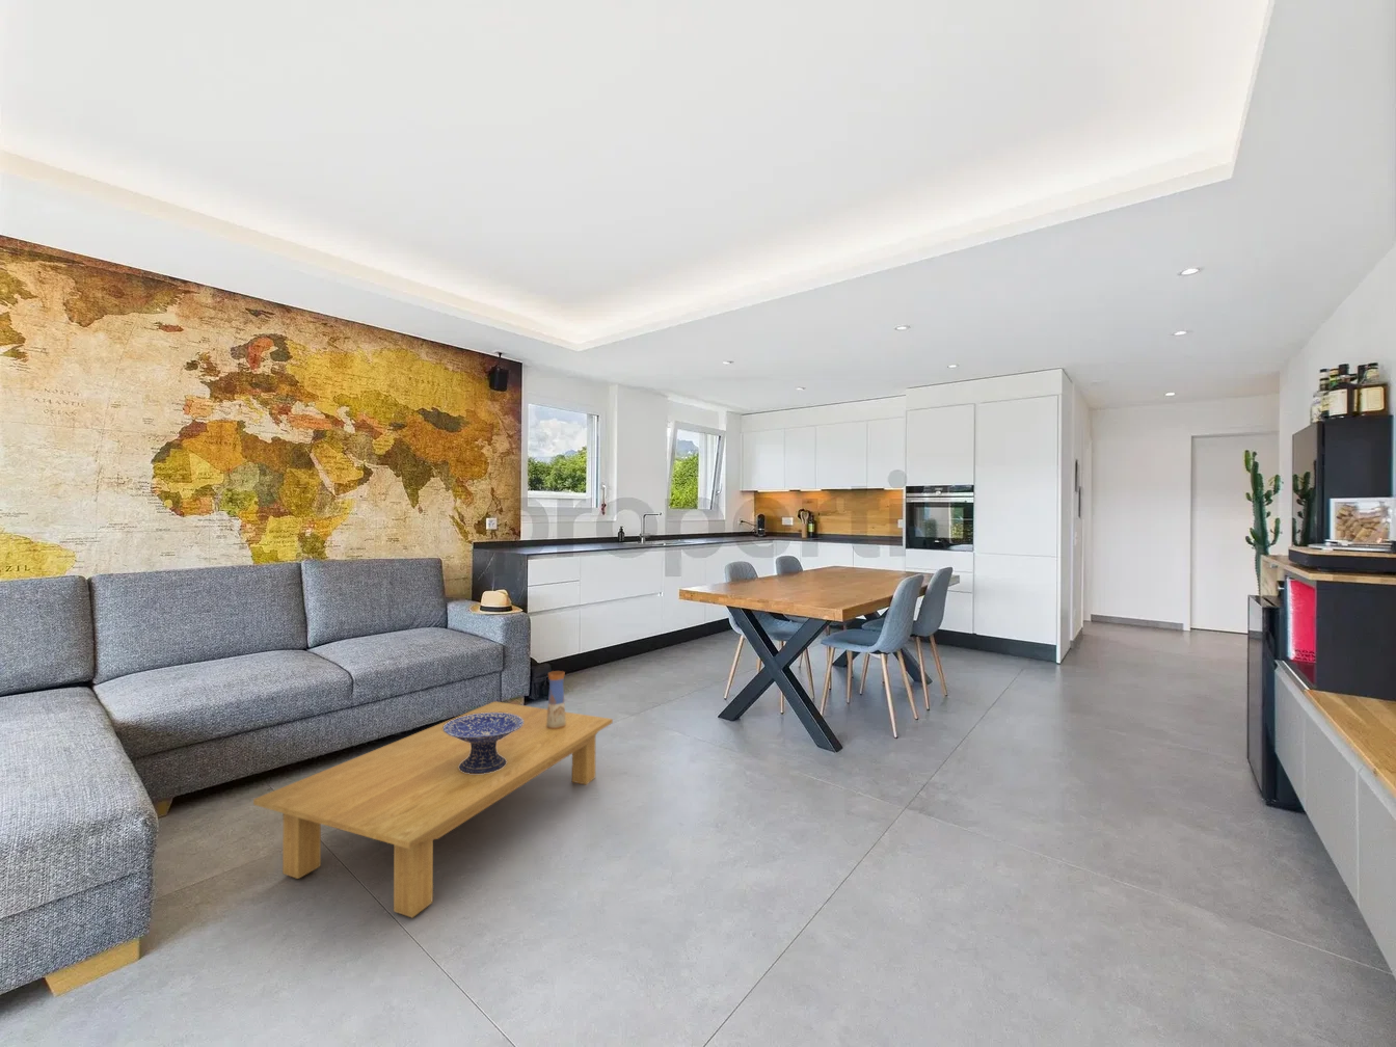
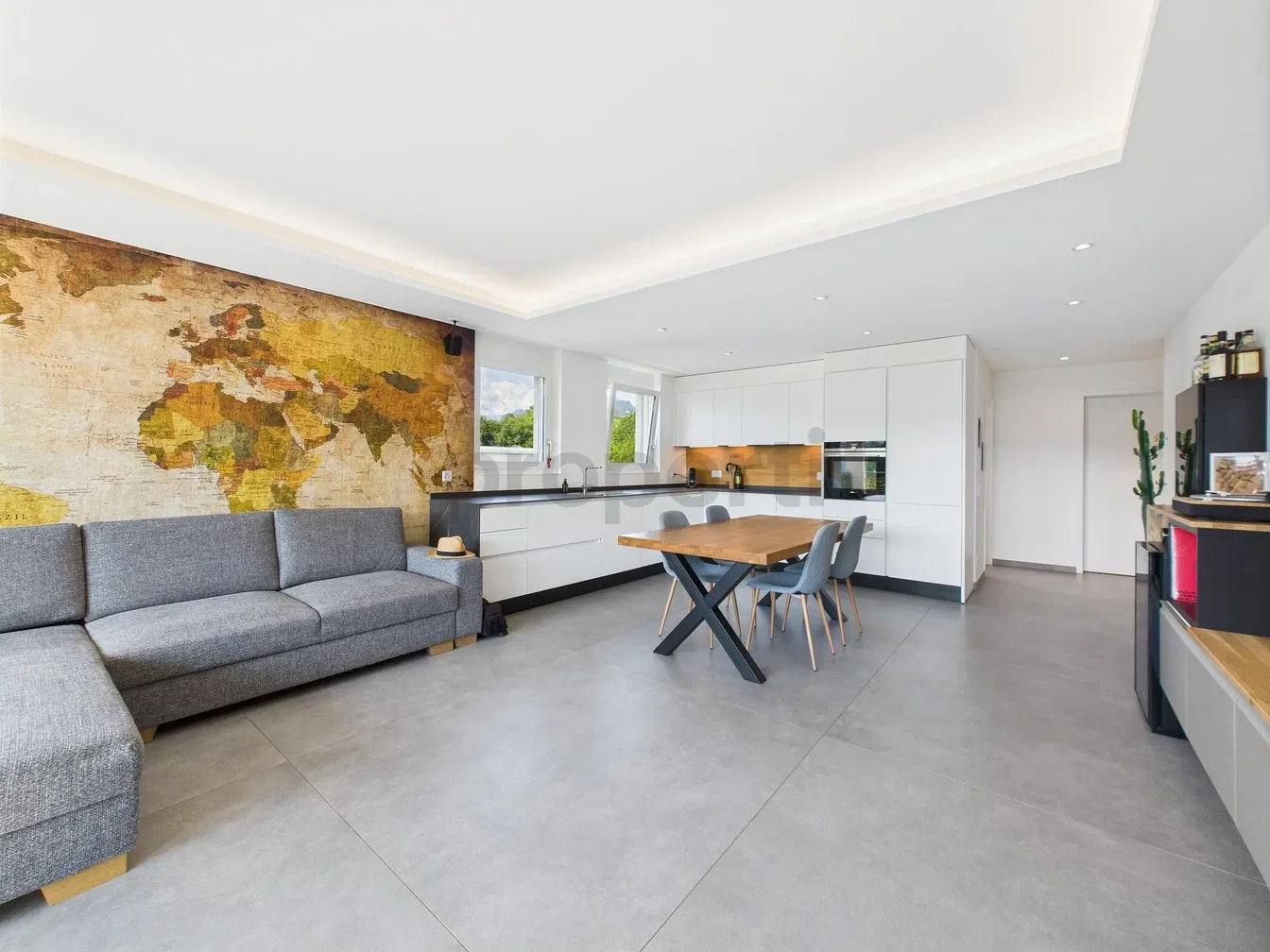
- coffee table [253,701,613,918]
- decorative bowl [443,713,523,774]
- vase [546,670,566,729]
